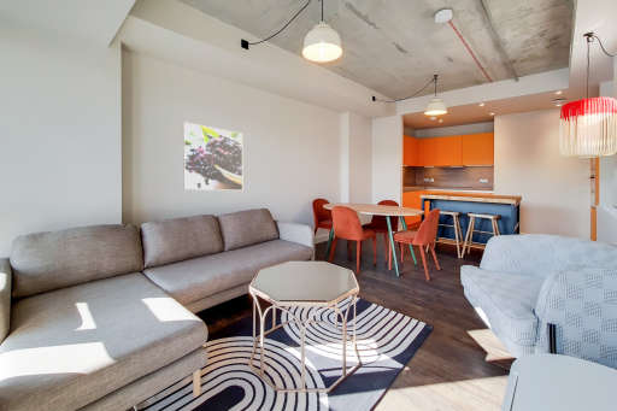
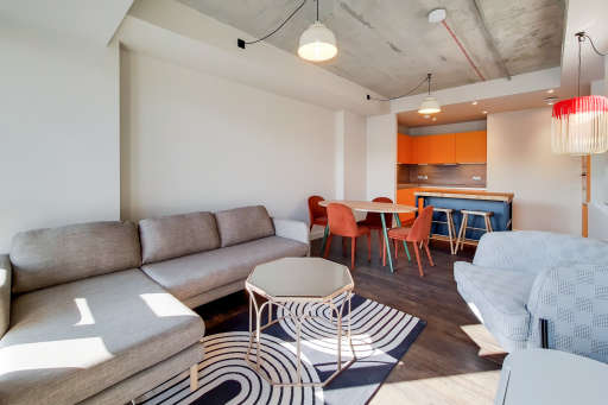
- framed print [182,121,243,192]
